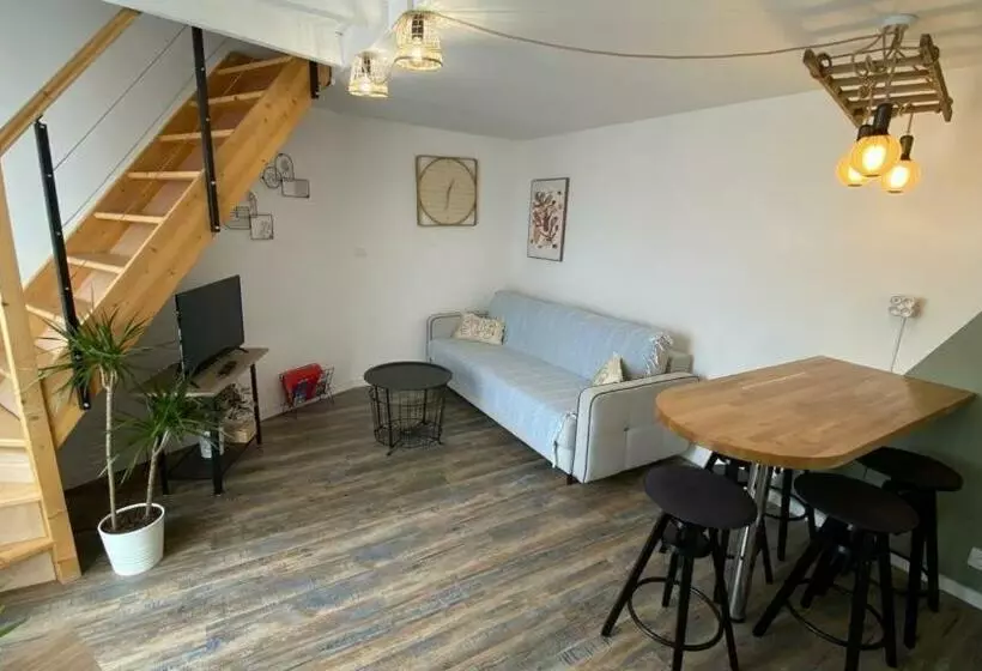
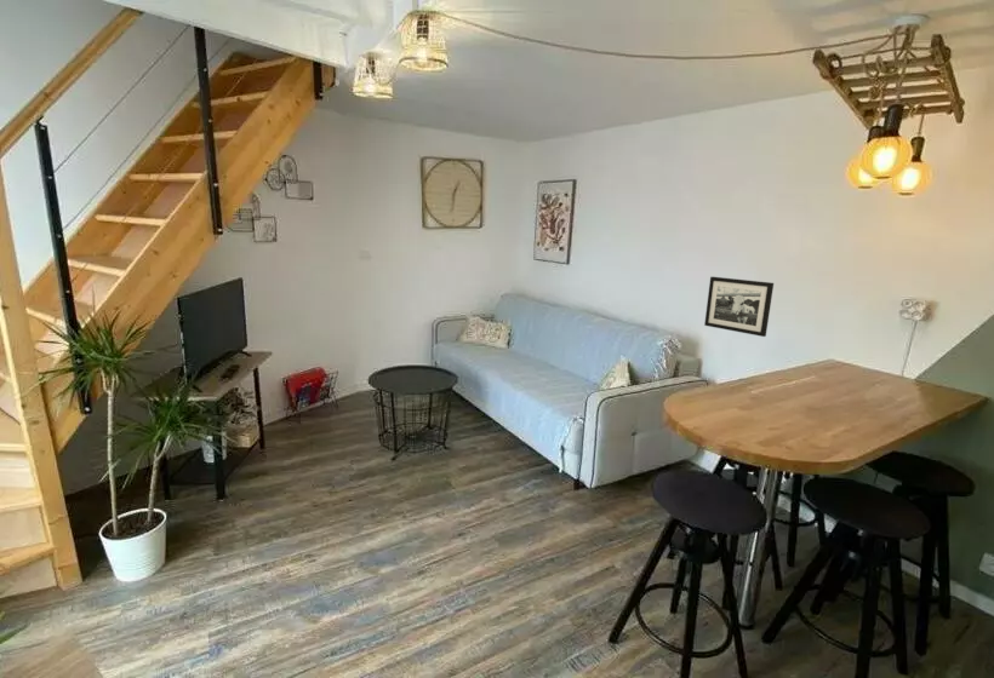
+ picture frame [703,276,775,338]
